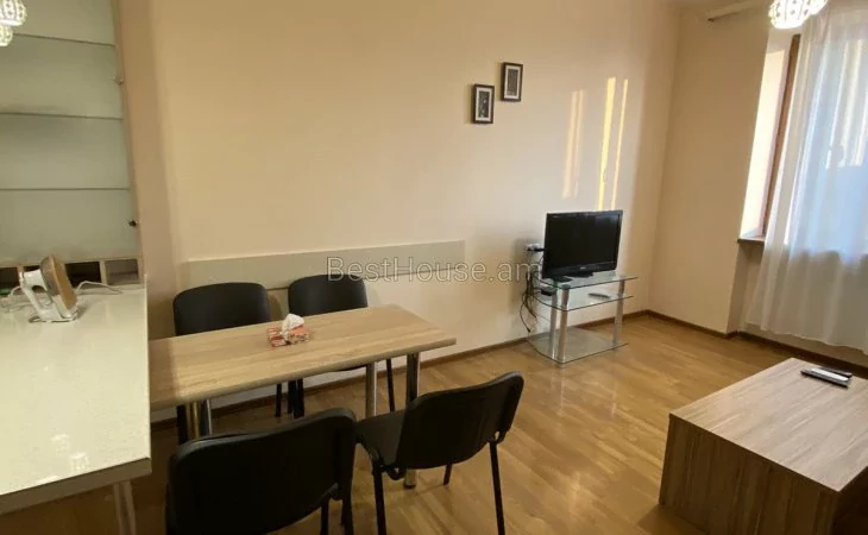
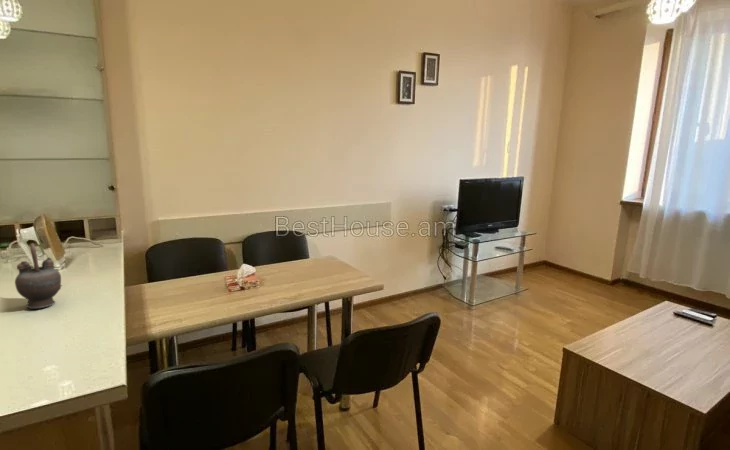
+ teapot [14,243,63,309]
